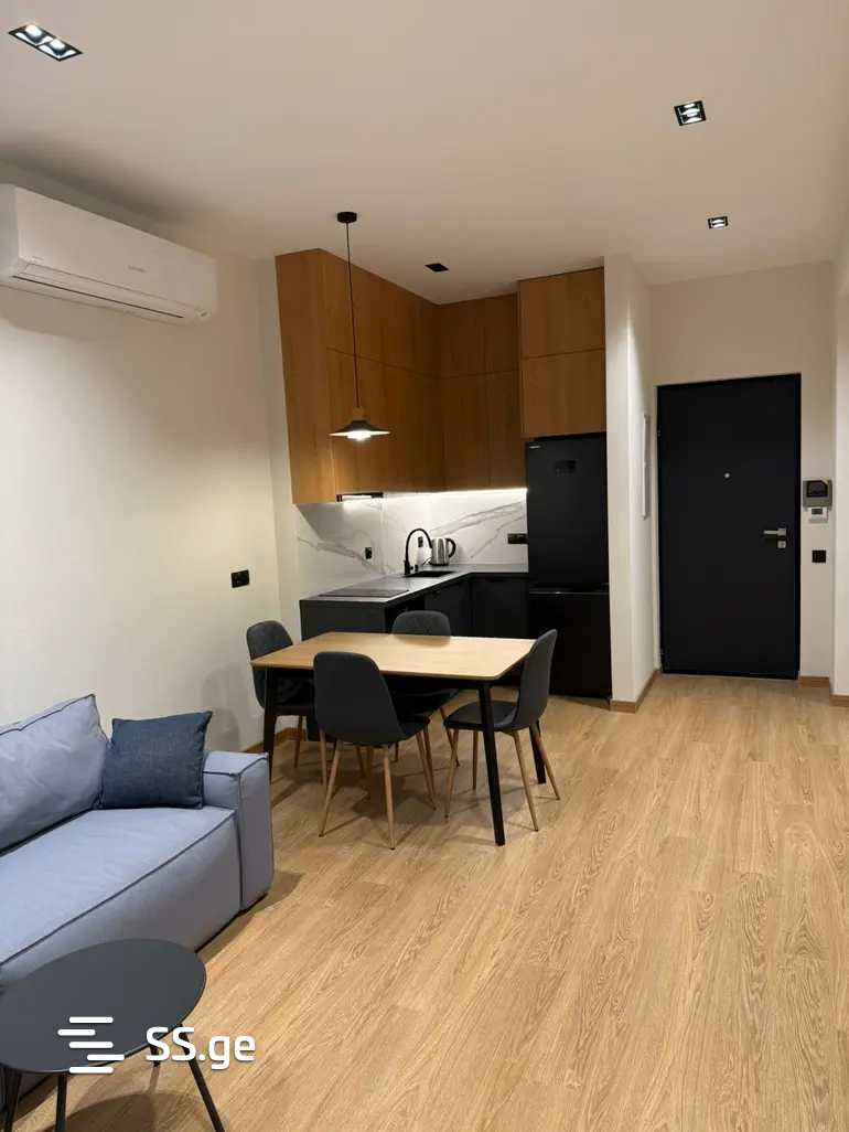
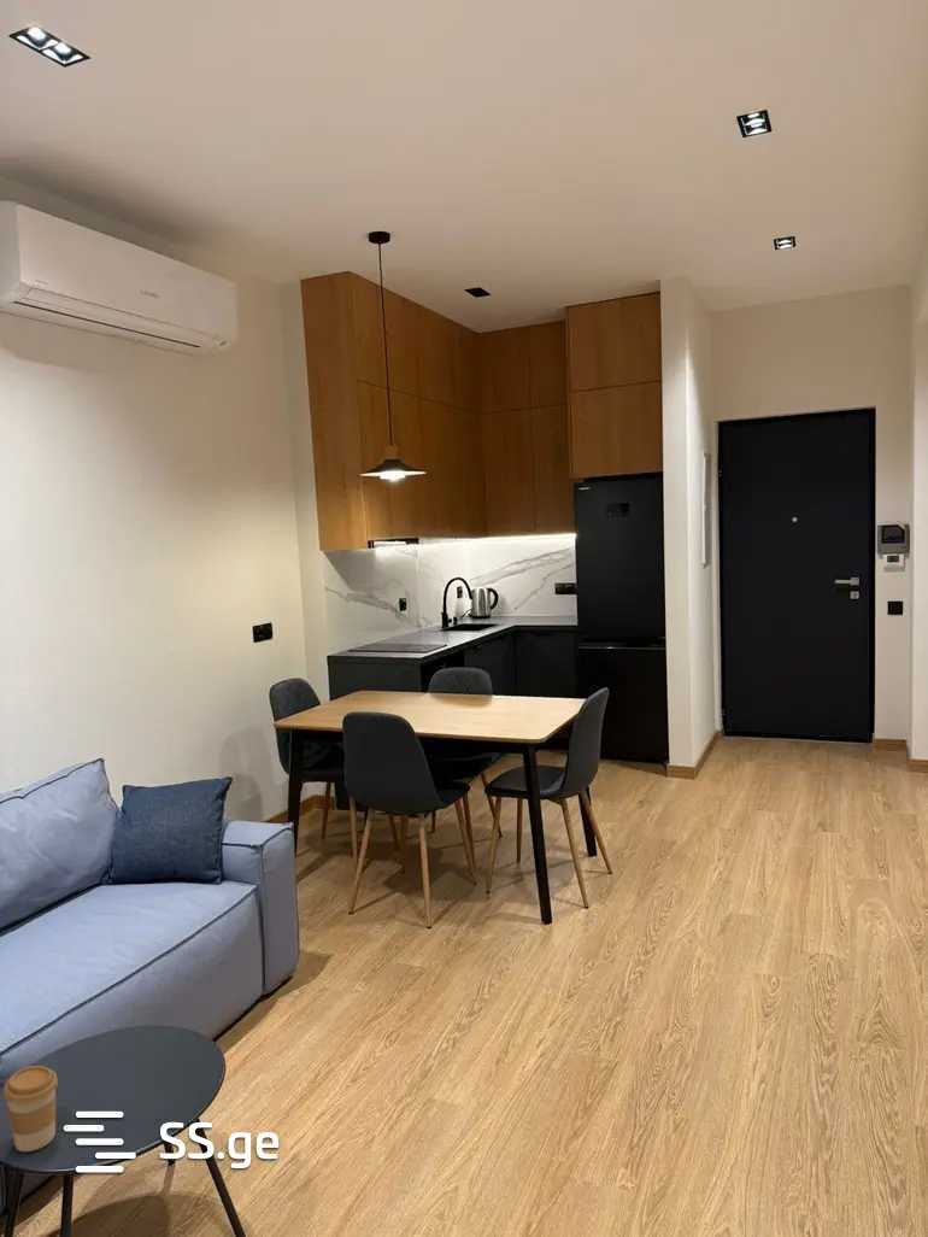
+ coffee cup [2,1065,59,1153]
